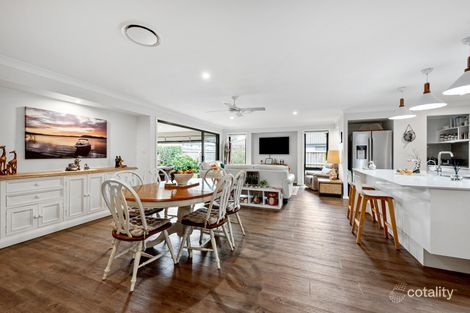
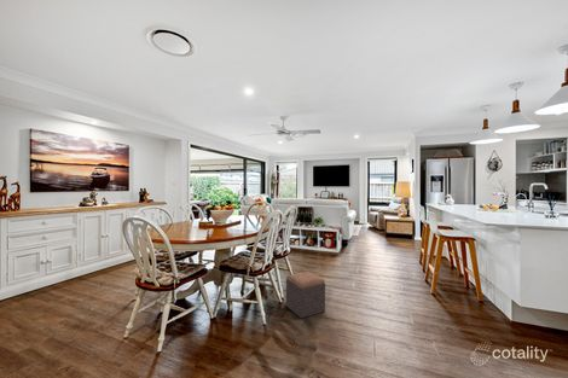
+ footstool [285,271,326,320]
